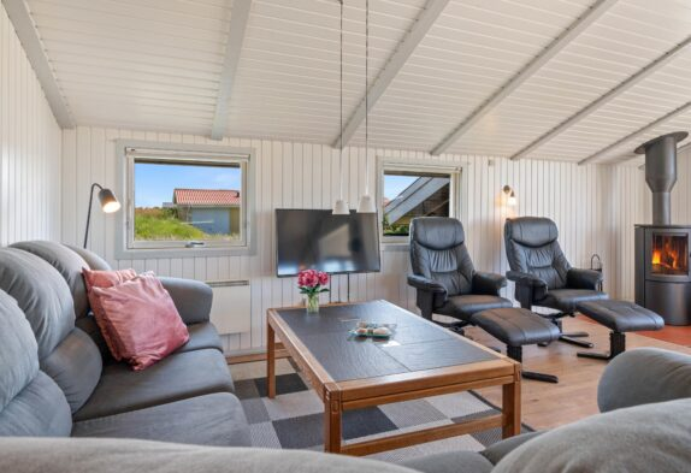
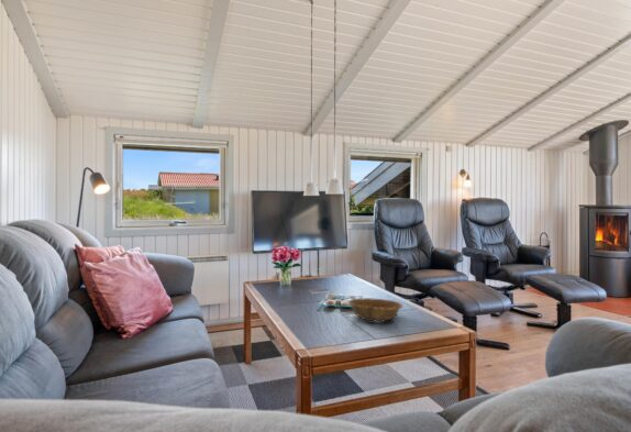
+ decorative bowl [347,297,403,323]
